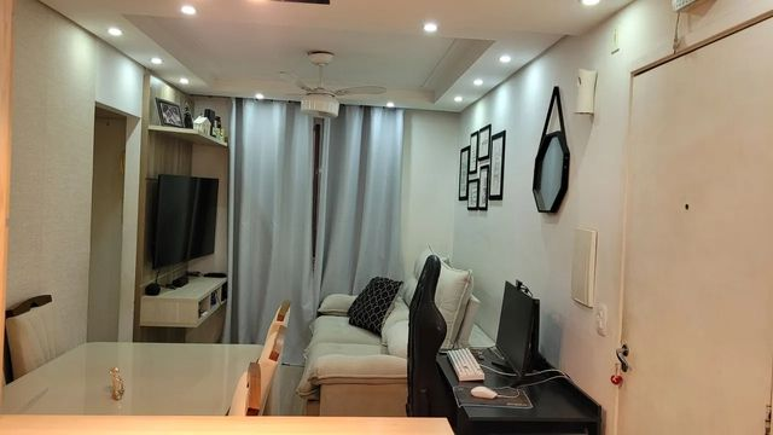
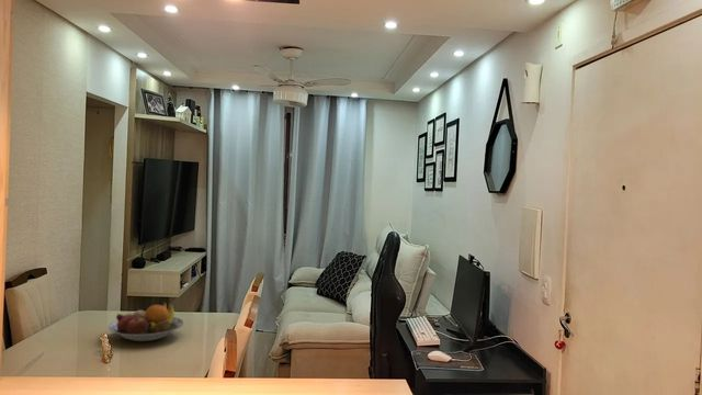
+ fruit bowl [106,302,185,342]
